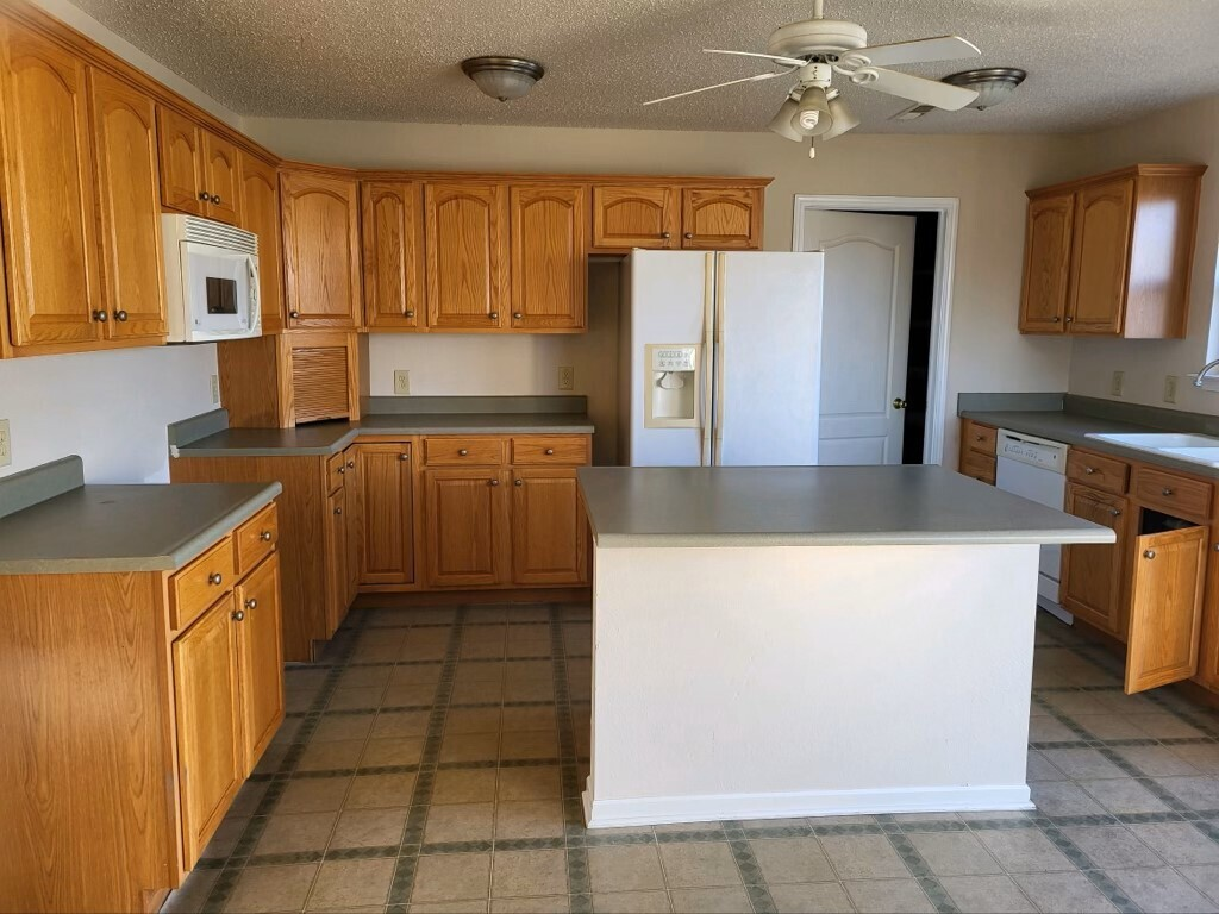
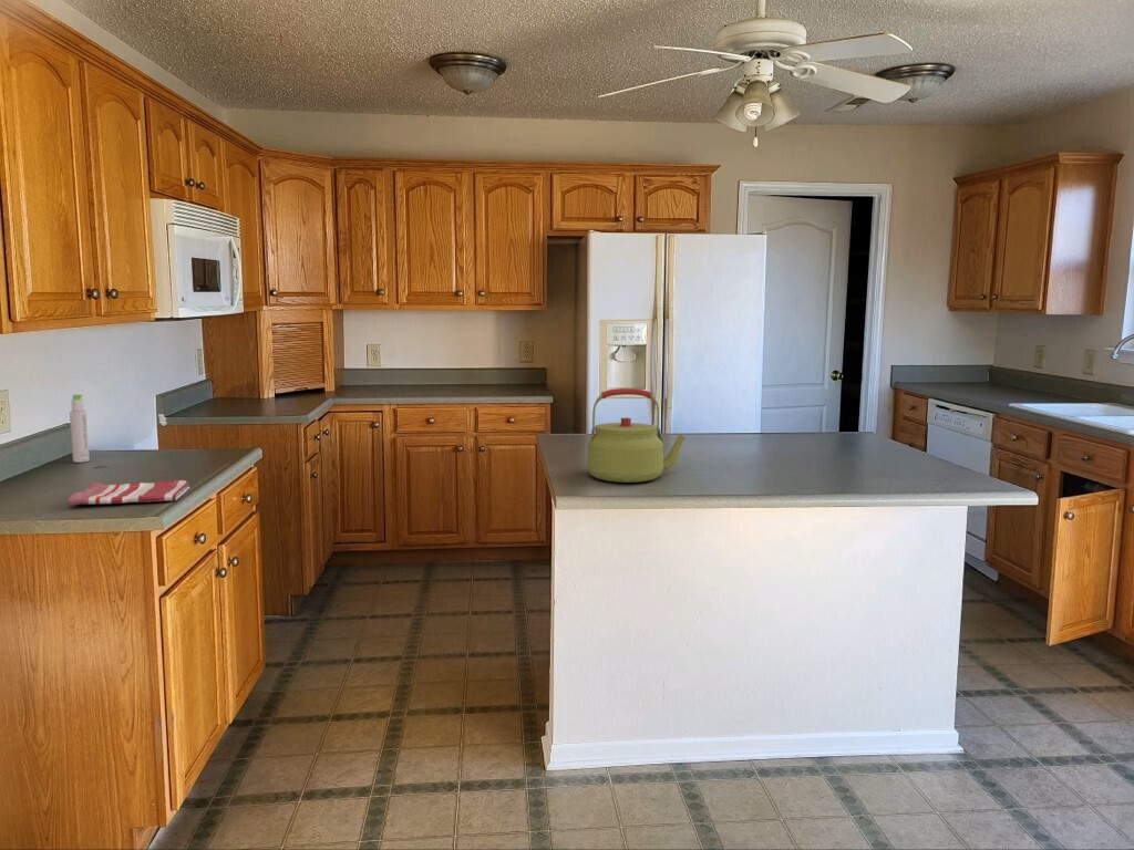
+ bottle [69,394,91,464]
+ dish towel [68,479,190,506]
+ kettle [586,387,687,484]
